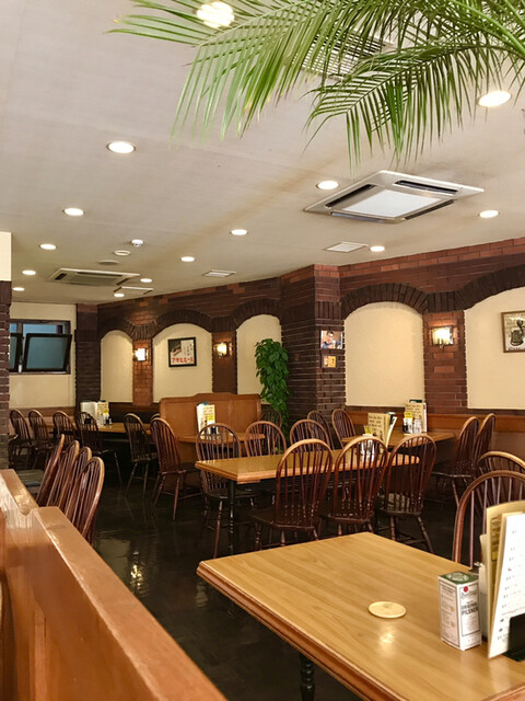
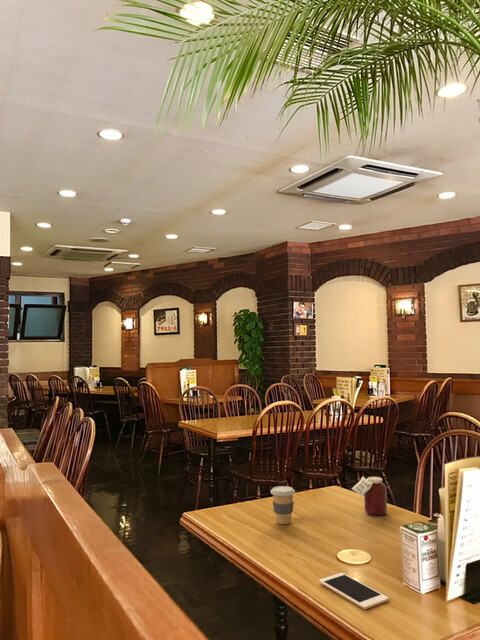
+ cell phone [318,572,390,610]
+ jar [351,476,388,516]
+ coffee cup [270,485,296,525]
